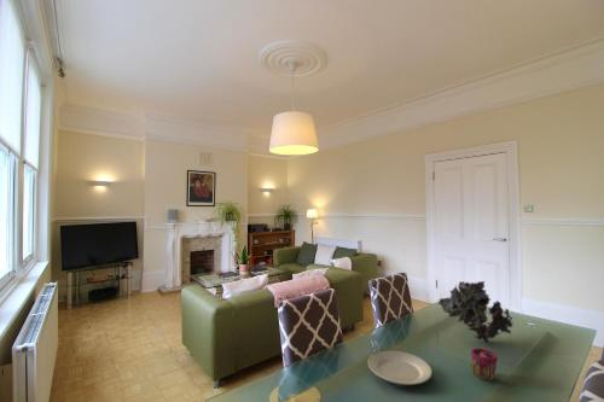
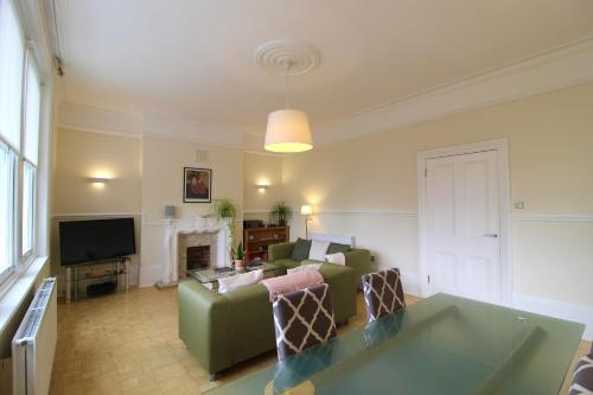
- plate [367,350,434,386]
- plant [437,280,515,344]
- cup [470,348,499,381]
